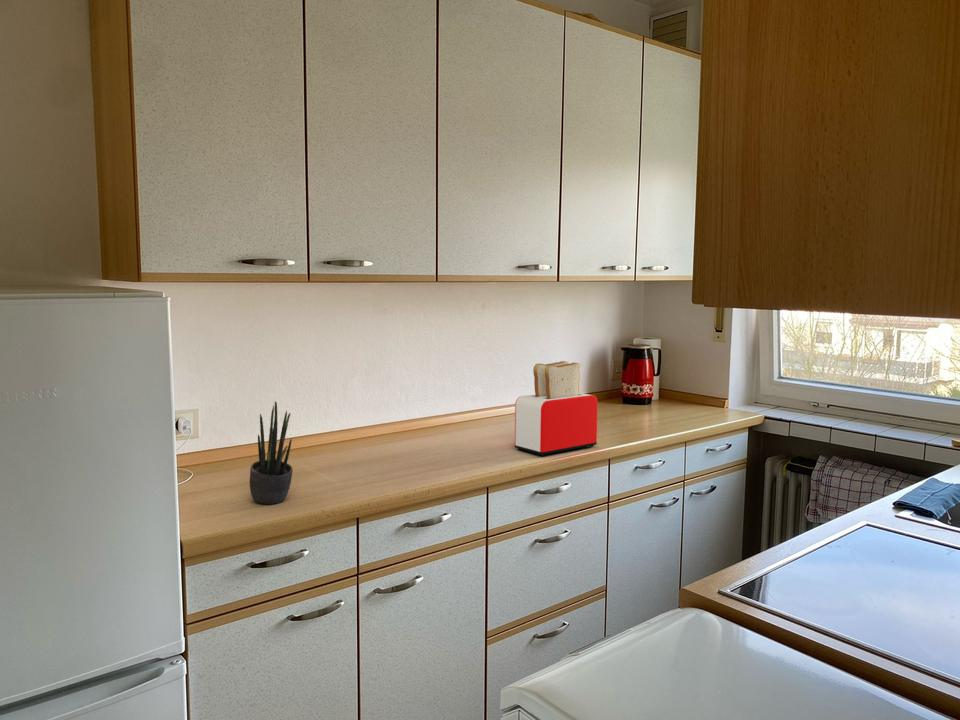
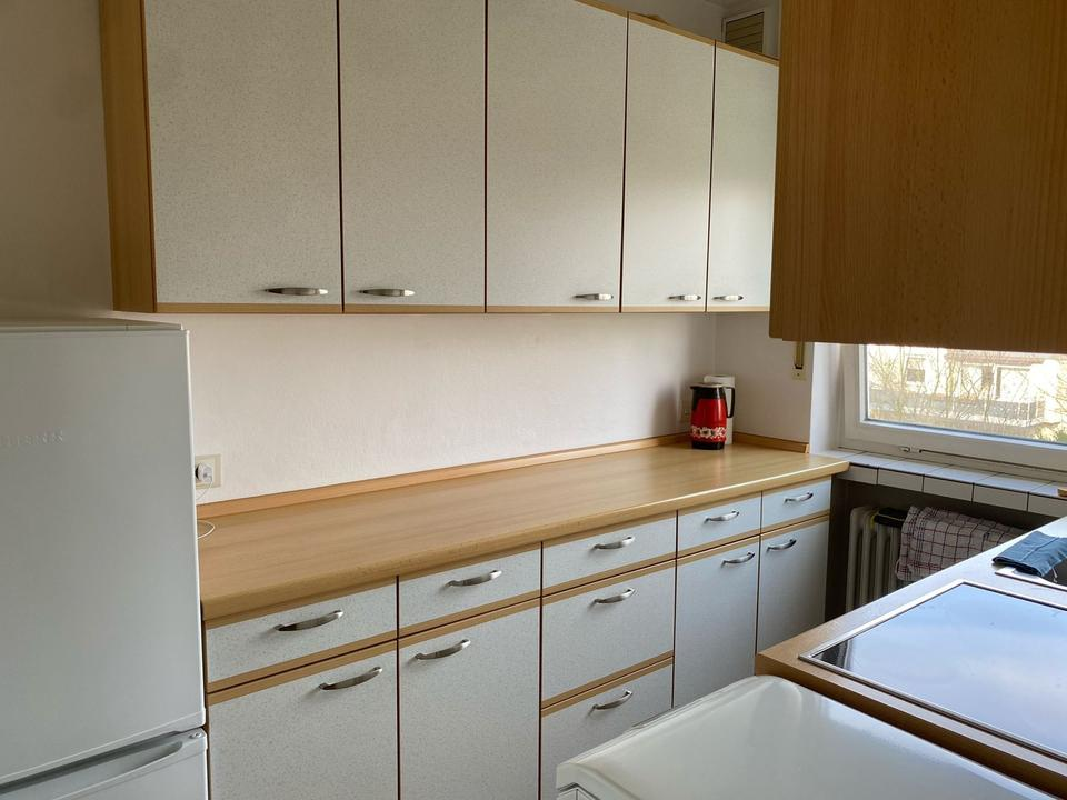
- potted plant [249,400,294,505]
- toaster [514,360,599,457]
